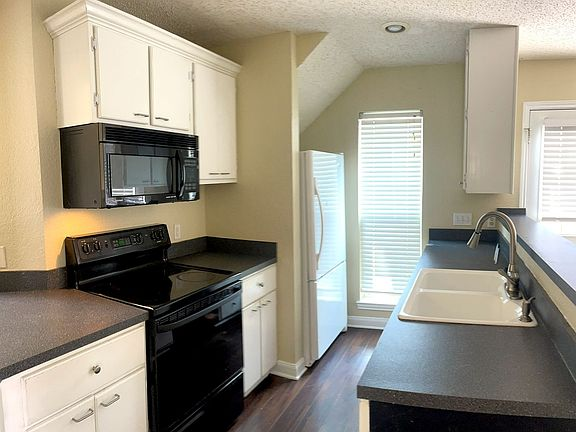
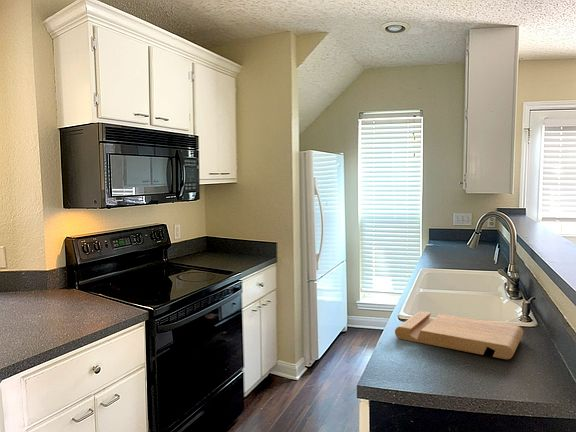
+ cutting board [394,310,524,360]
